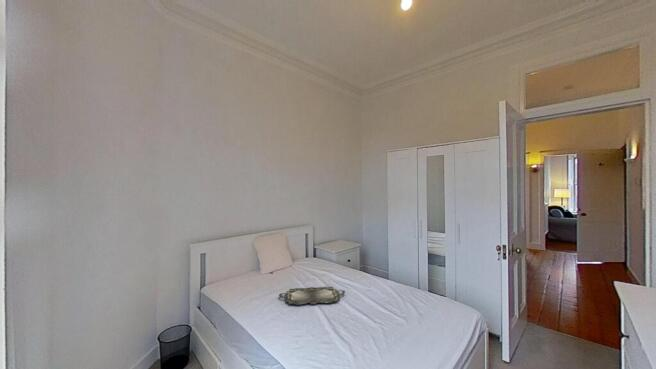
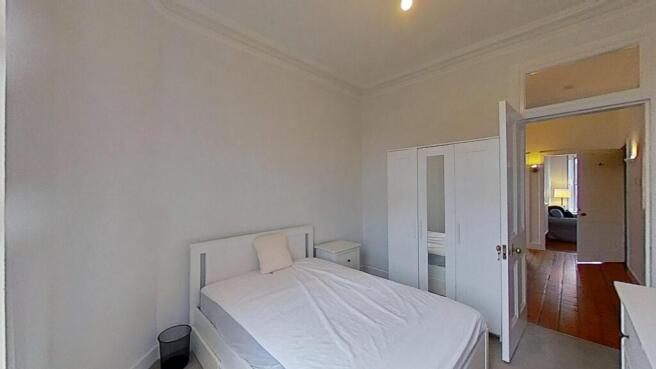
- serving tray [278,286,346,306]
